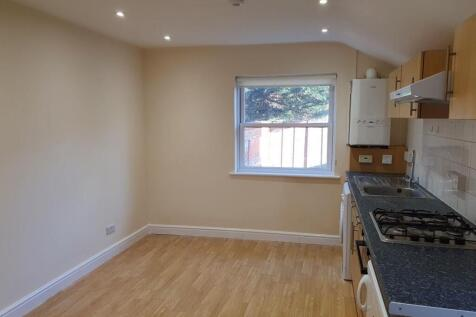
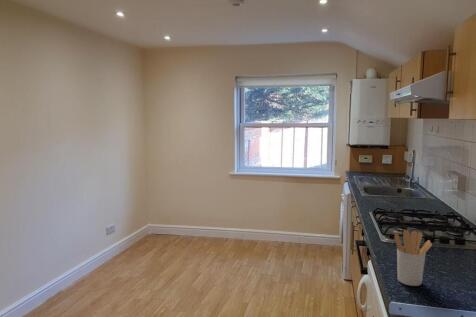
+ utensil holder [394,229,433,287]
